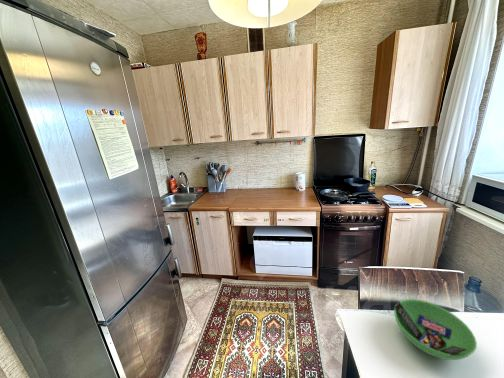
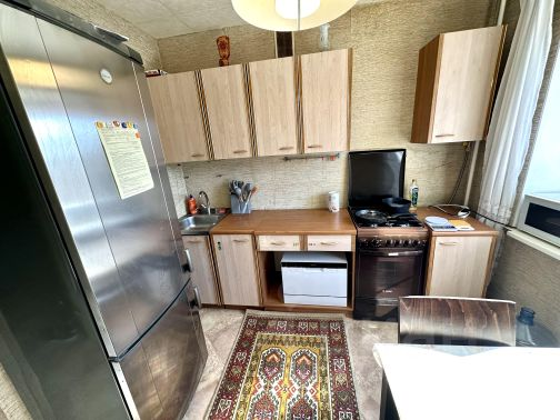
- bowl [393,298,478,361]
